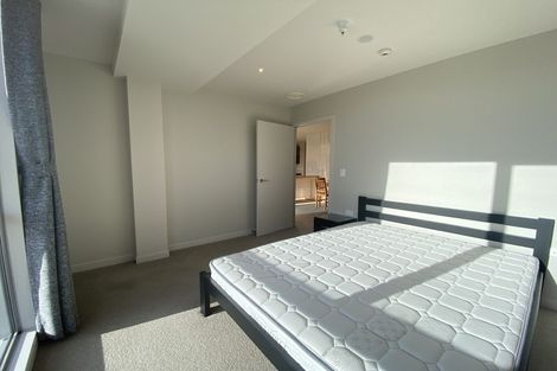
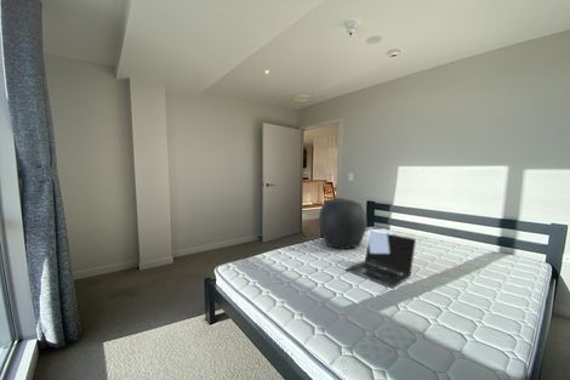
+ laptop [344,228,417,289]
+ decorative stone [318,197,369,250]
